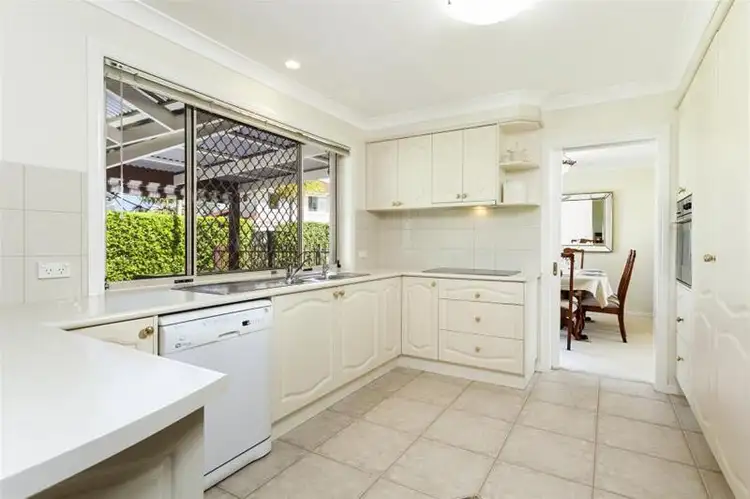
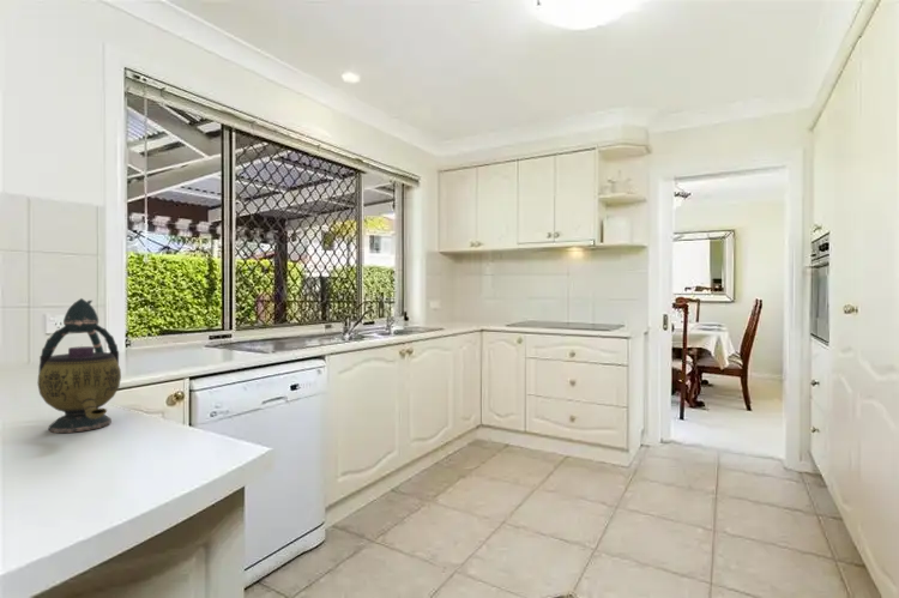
+ teapot [36,297,122,434]
